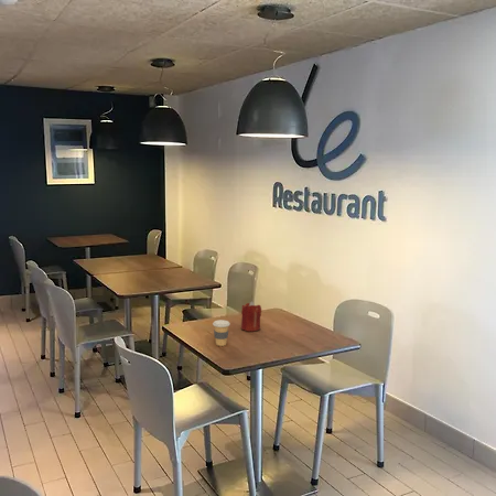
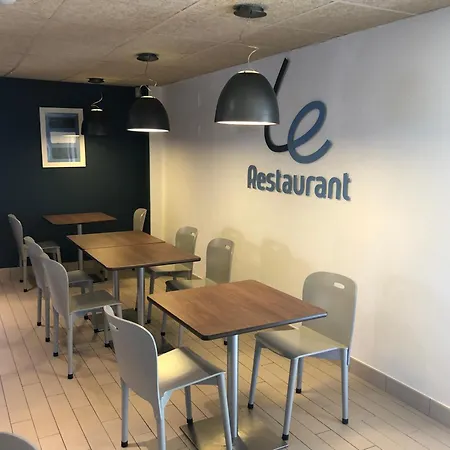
- coffee cup [212,319,230,347]
- candle [240,301,262,332]
